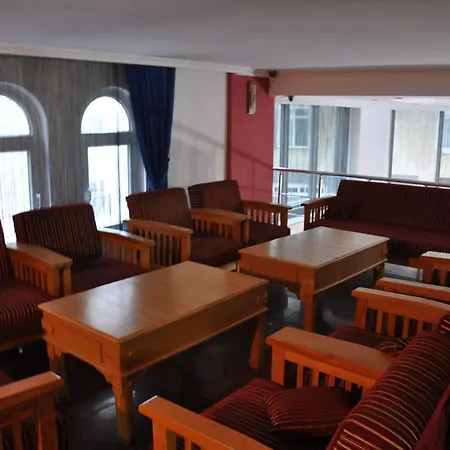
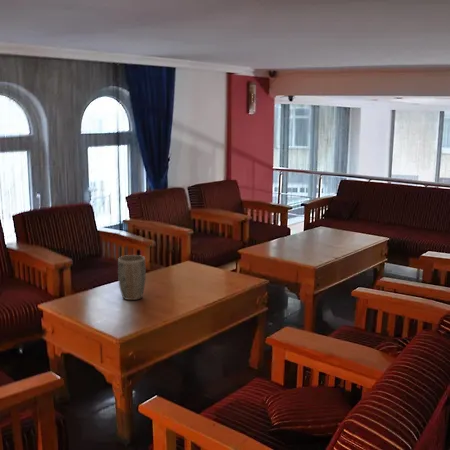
+ plant pot [117,254,147,301]
